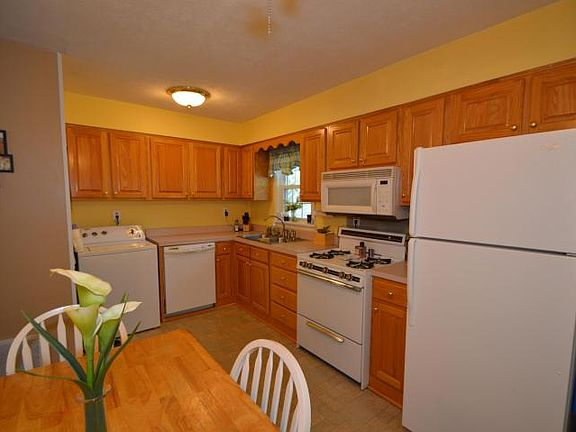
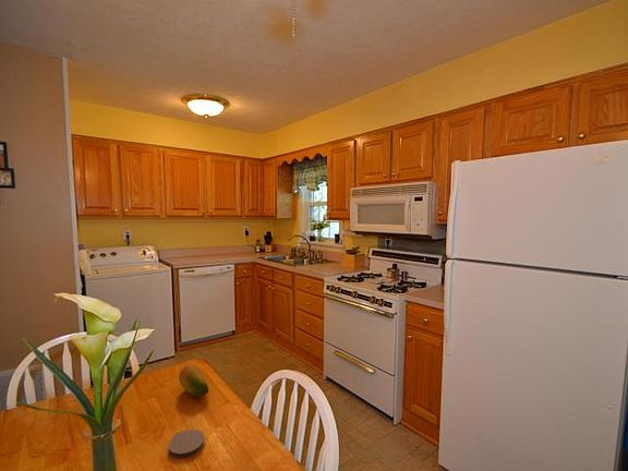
+ fruit [178,364,209,397]
+ coaster [168,428,206,459]
